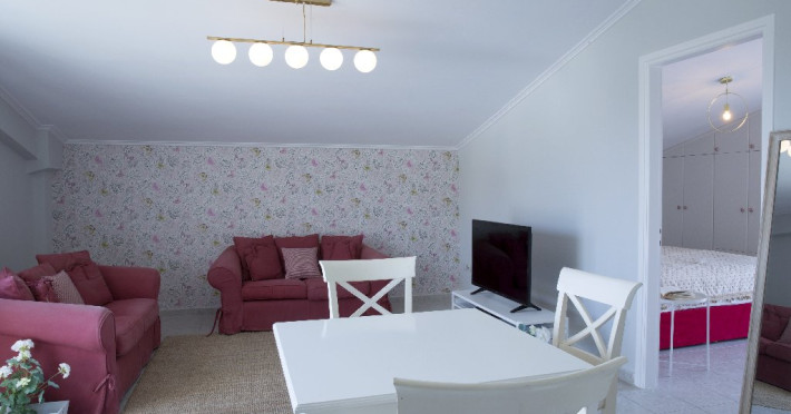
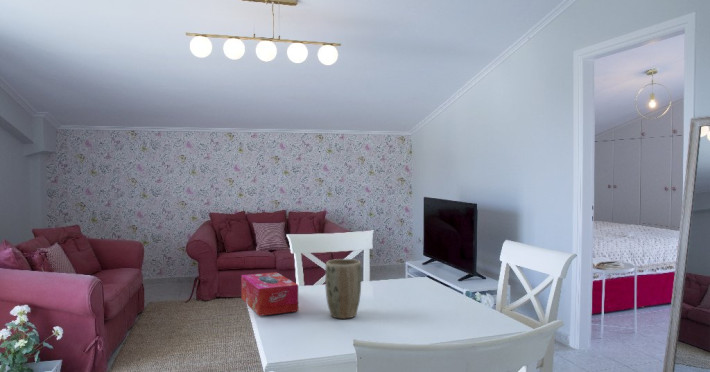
+ tissue box [240,271,299,317]
+ plant pot [324,258,362,320]
